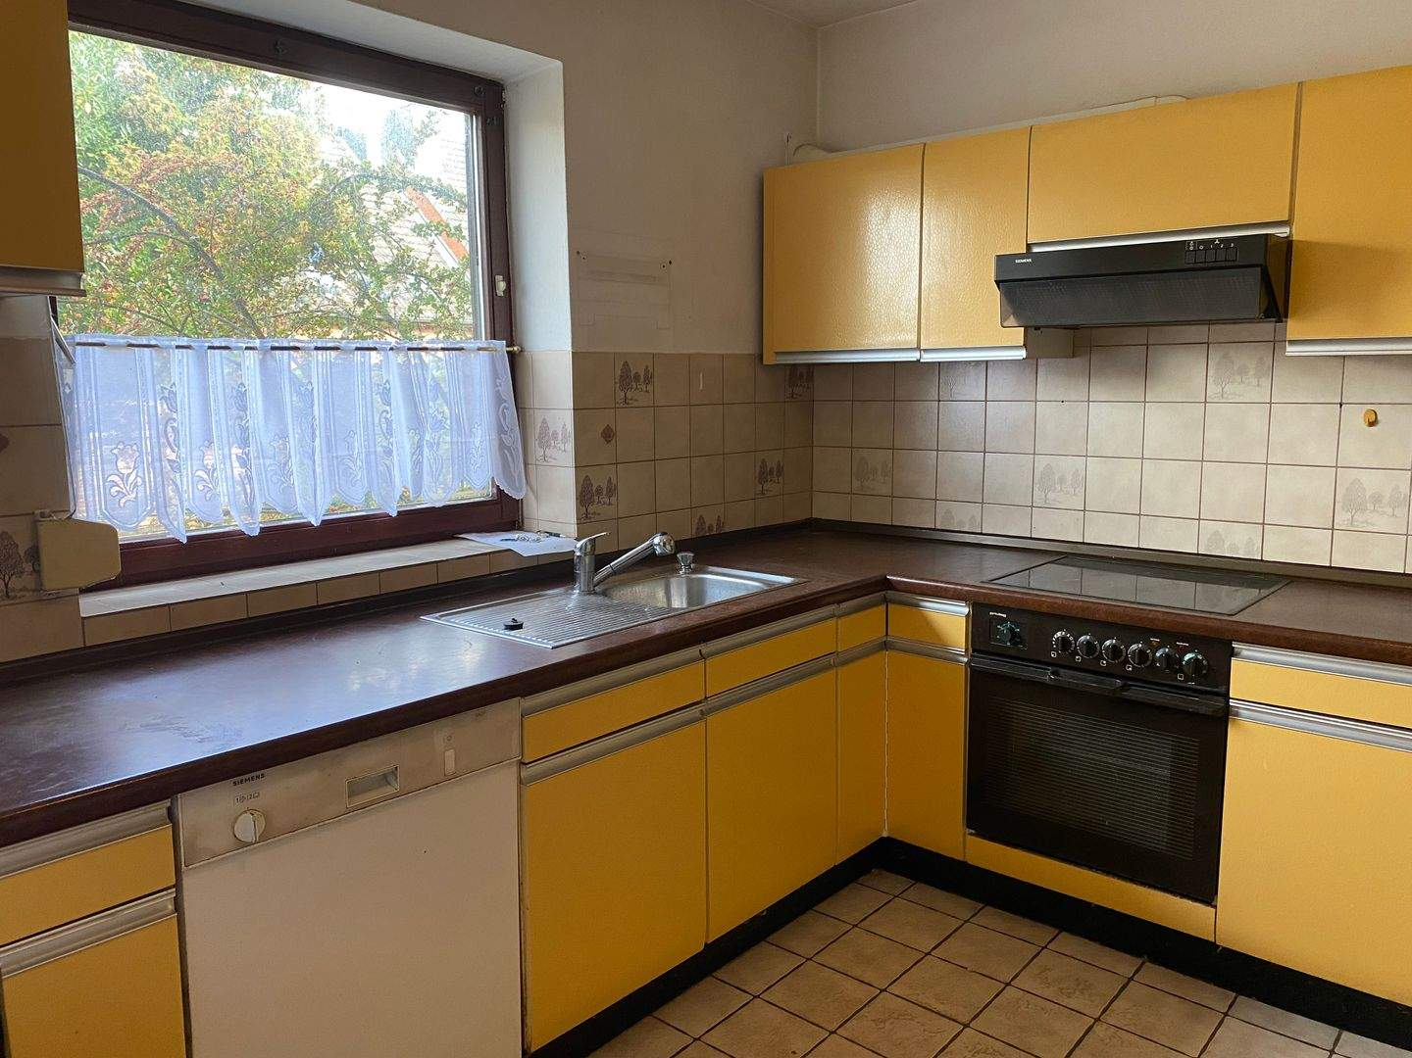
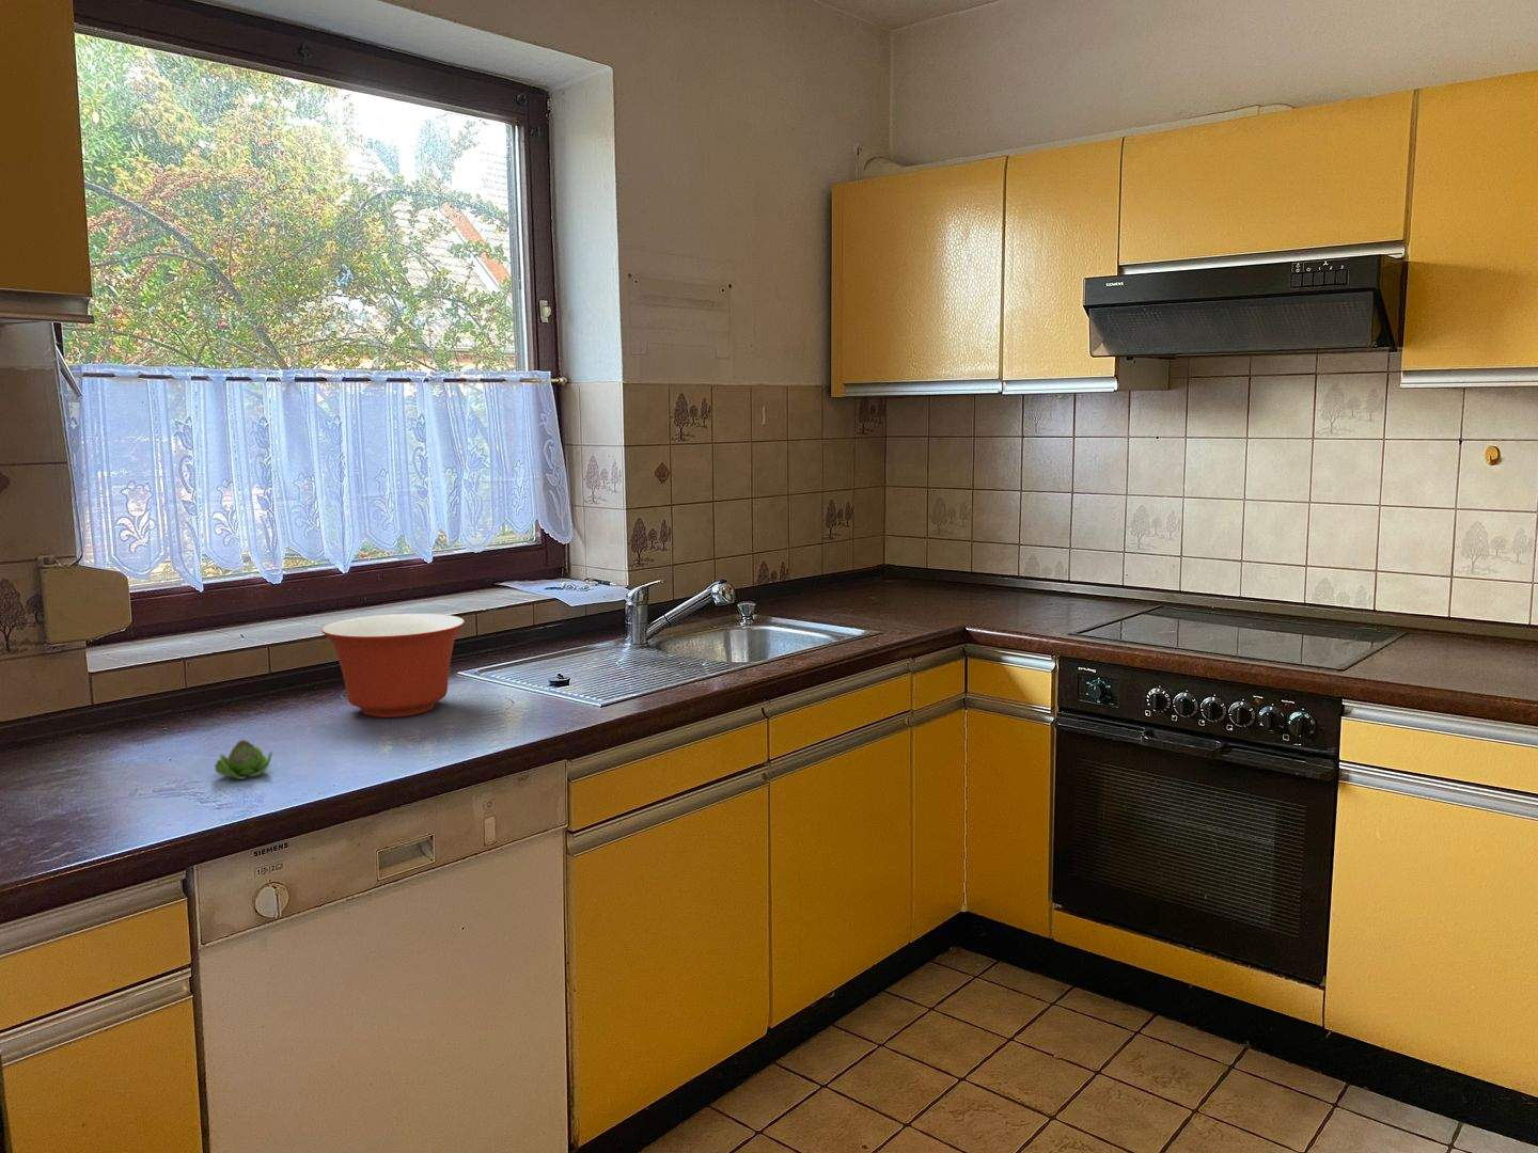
+ fruit [213,739,274,780]
+ mixing bowl [321,613,466,718]
